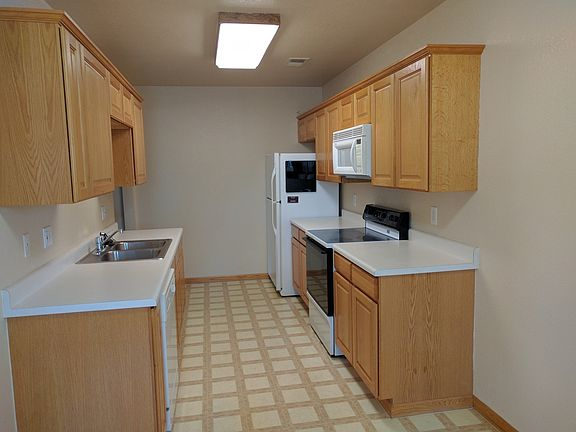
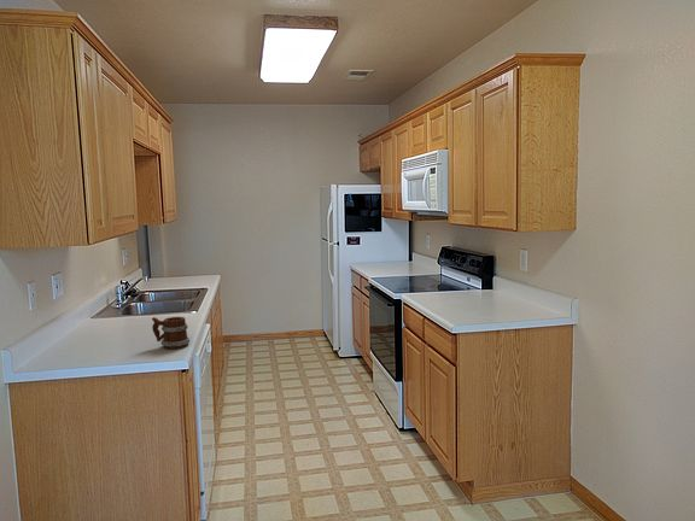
+ mug [151,316,191,350]
